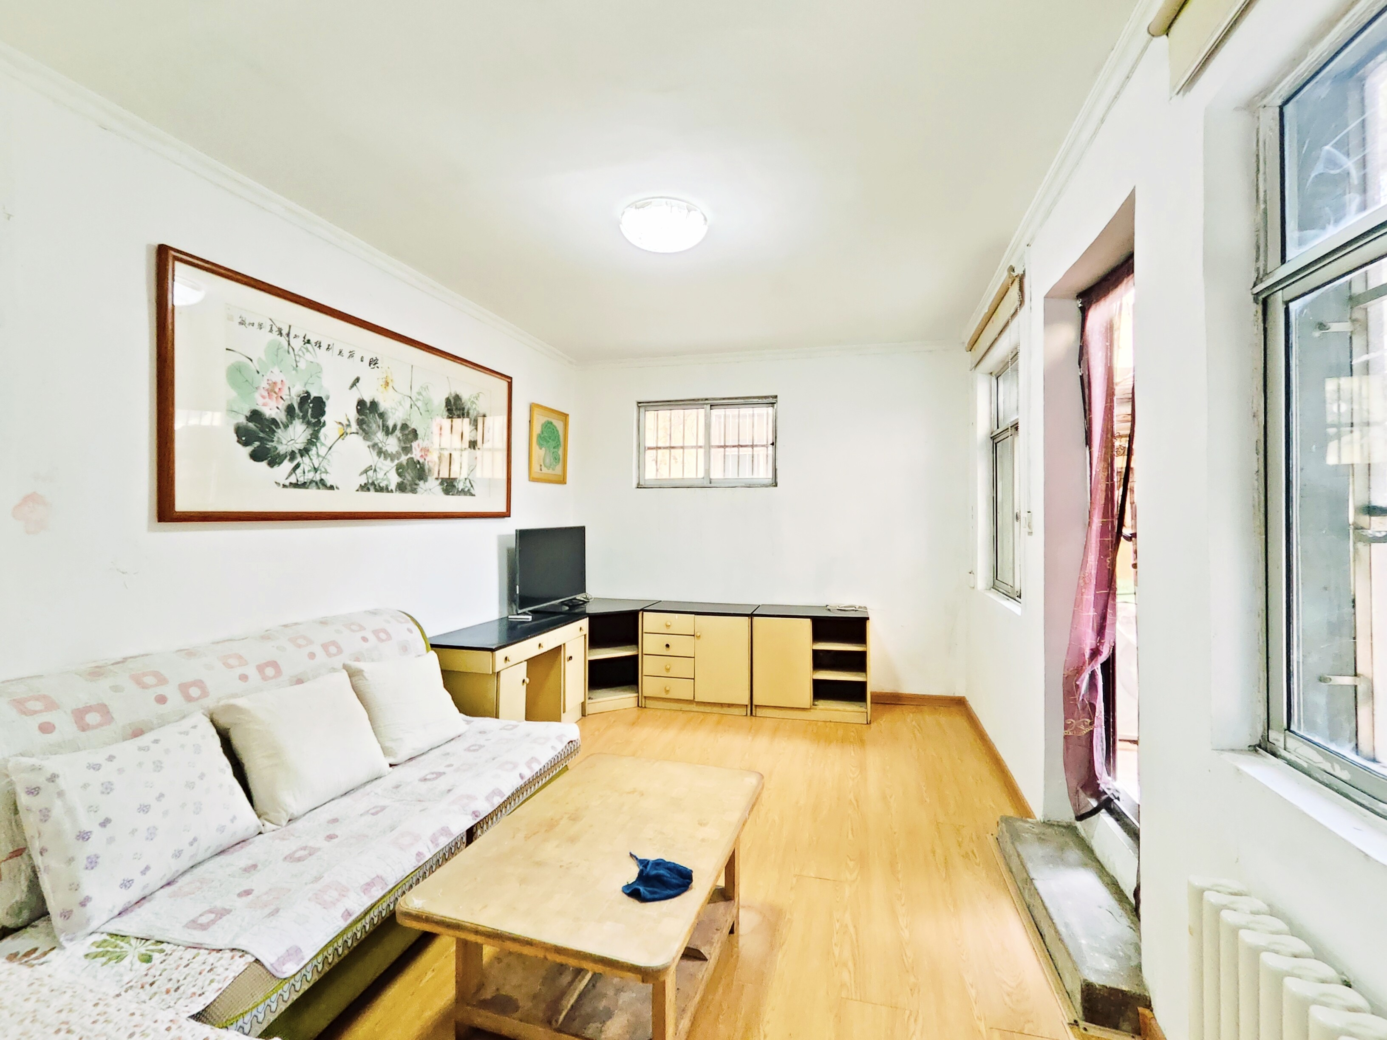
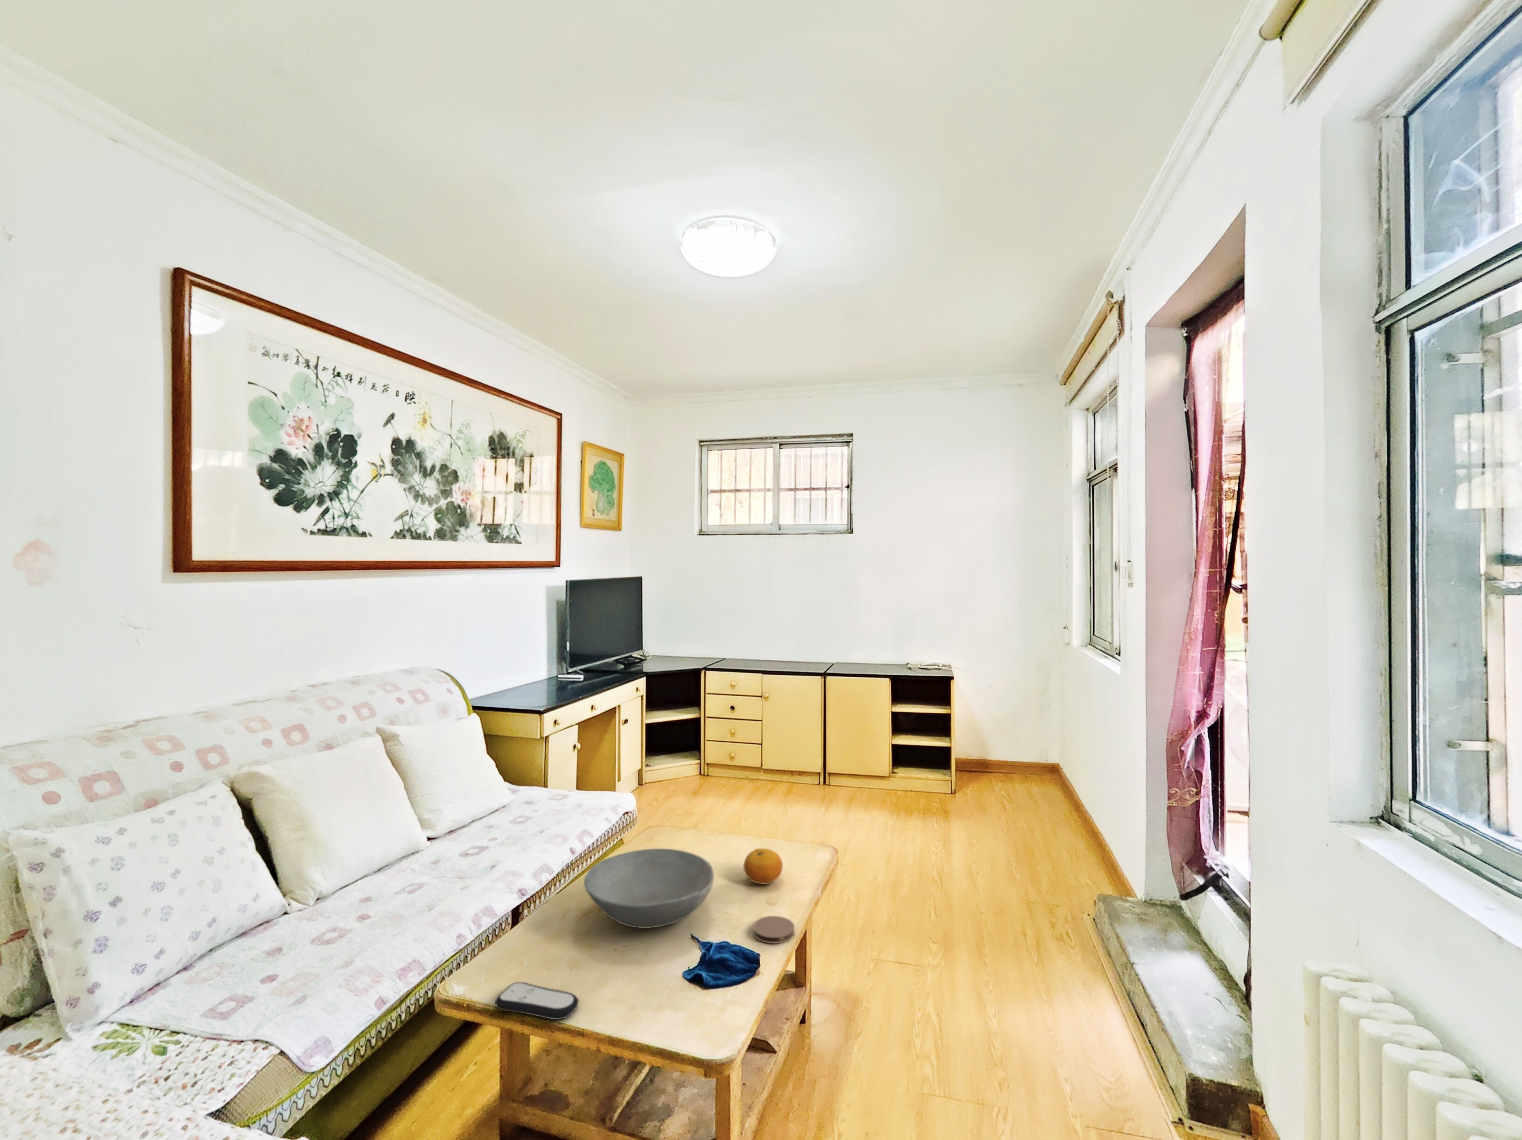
+ coaster [753,916,795,944]
+ fruit [743,848,783,885]
+ remote control [494,981,579,1020]
+ bowl [584,848,714,928]
